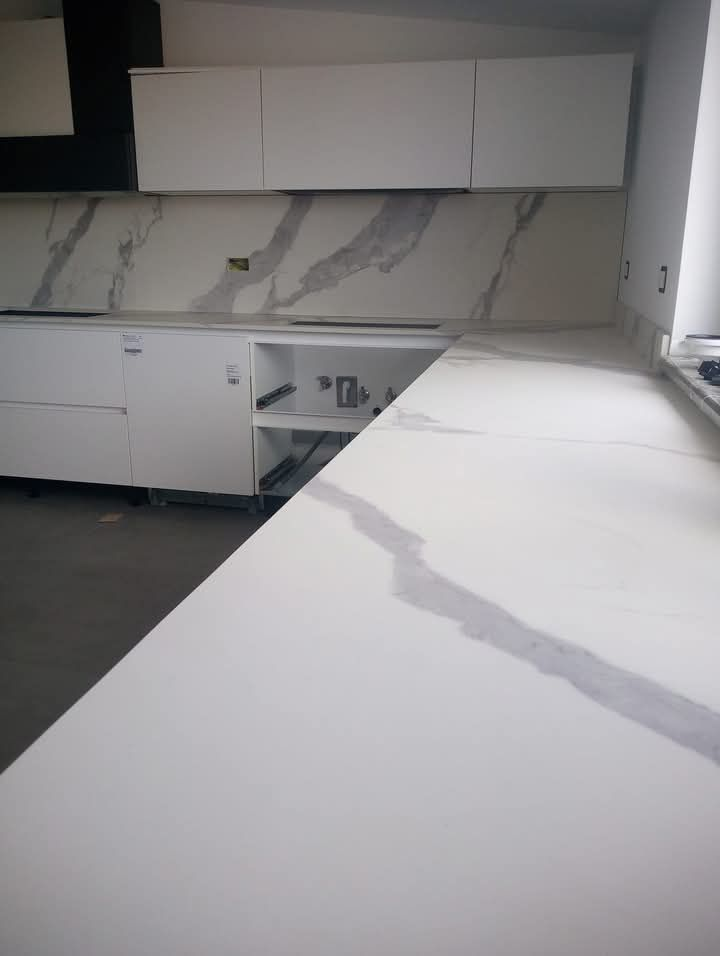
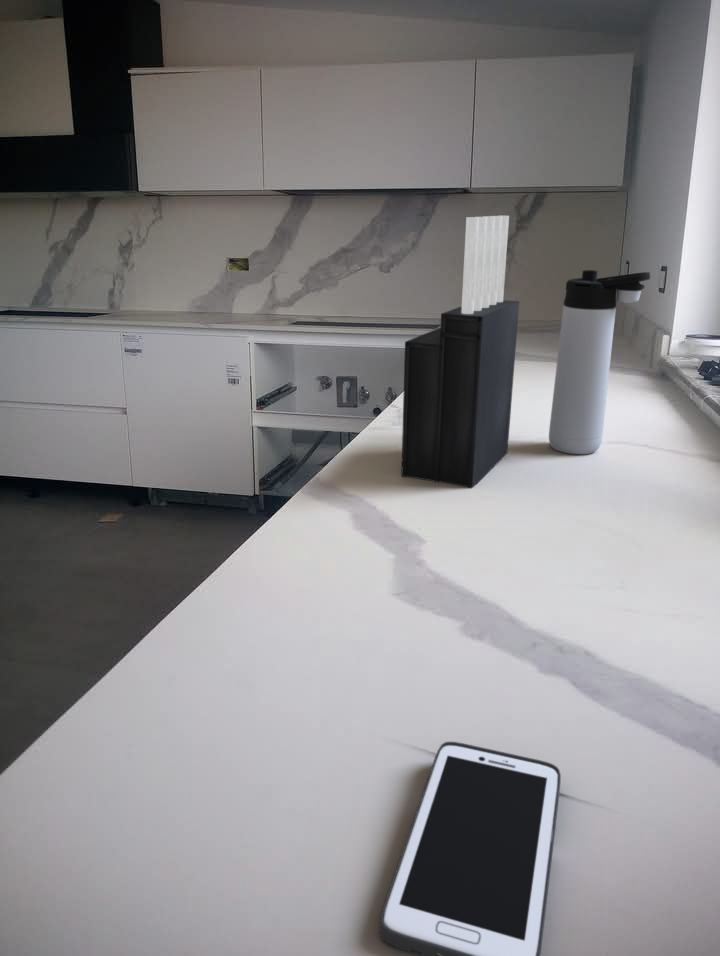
+ knife block [400,215,520,489]
+ thermos bottle [548,269,651,455]
+ cell phone [378,741,562,956]
